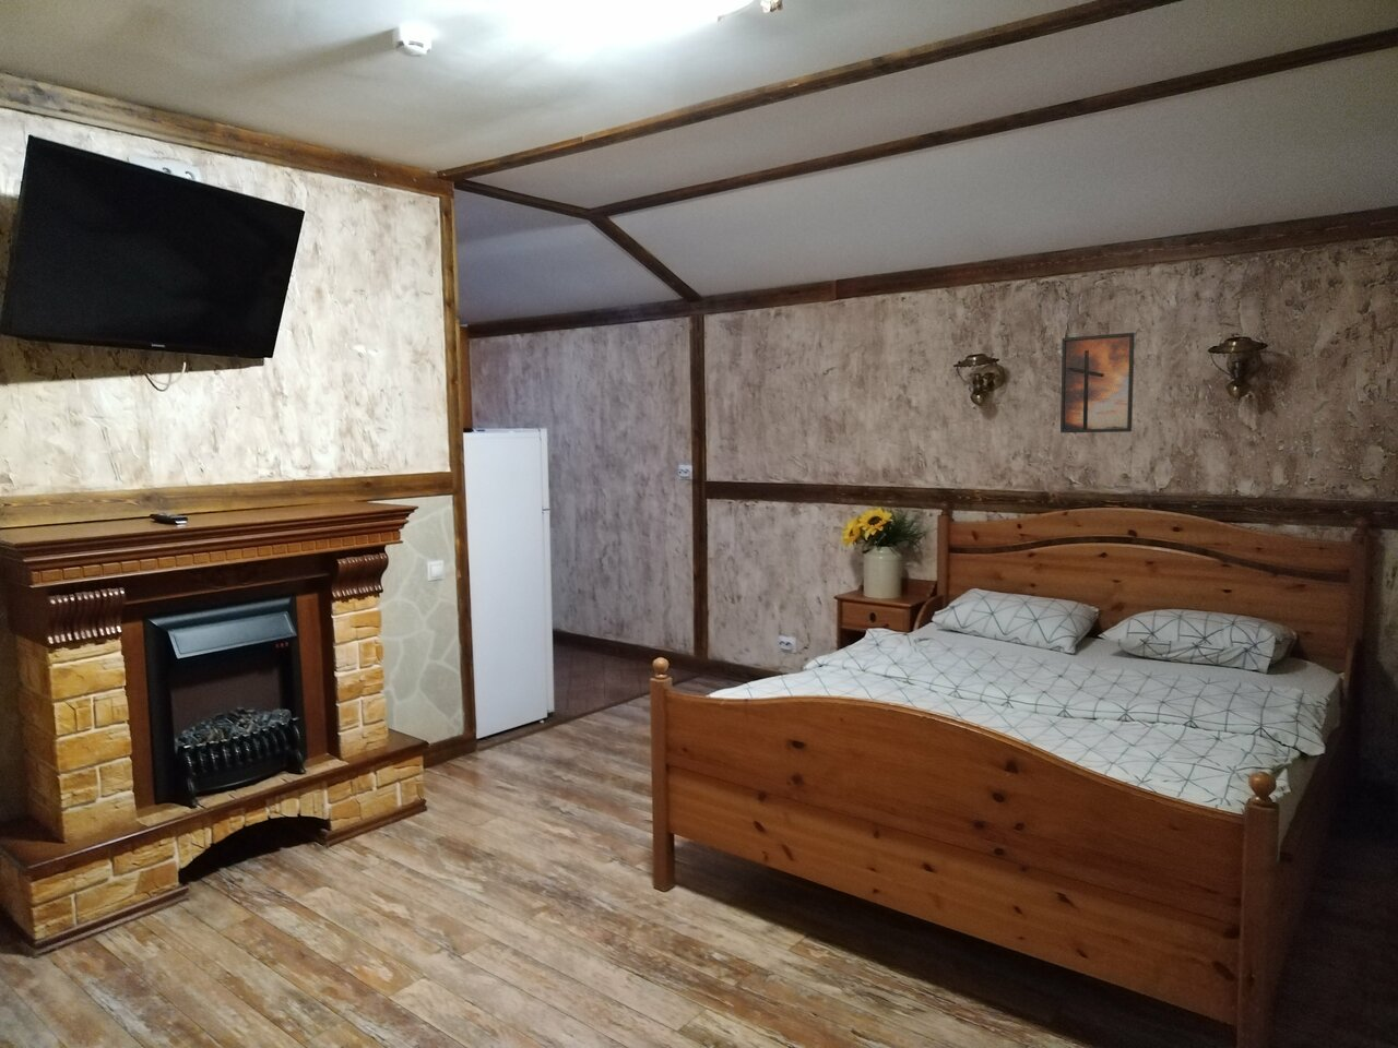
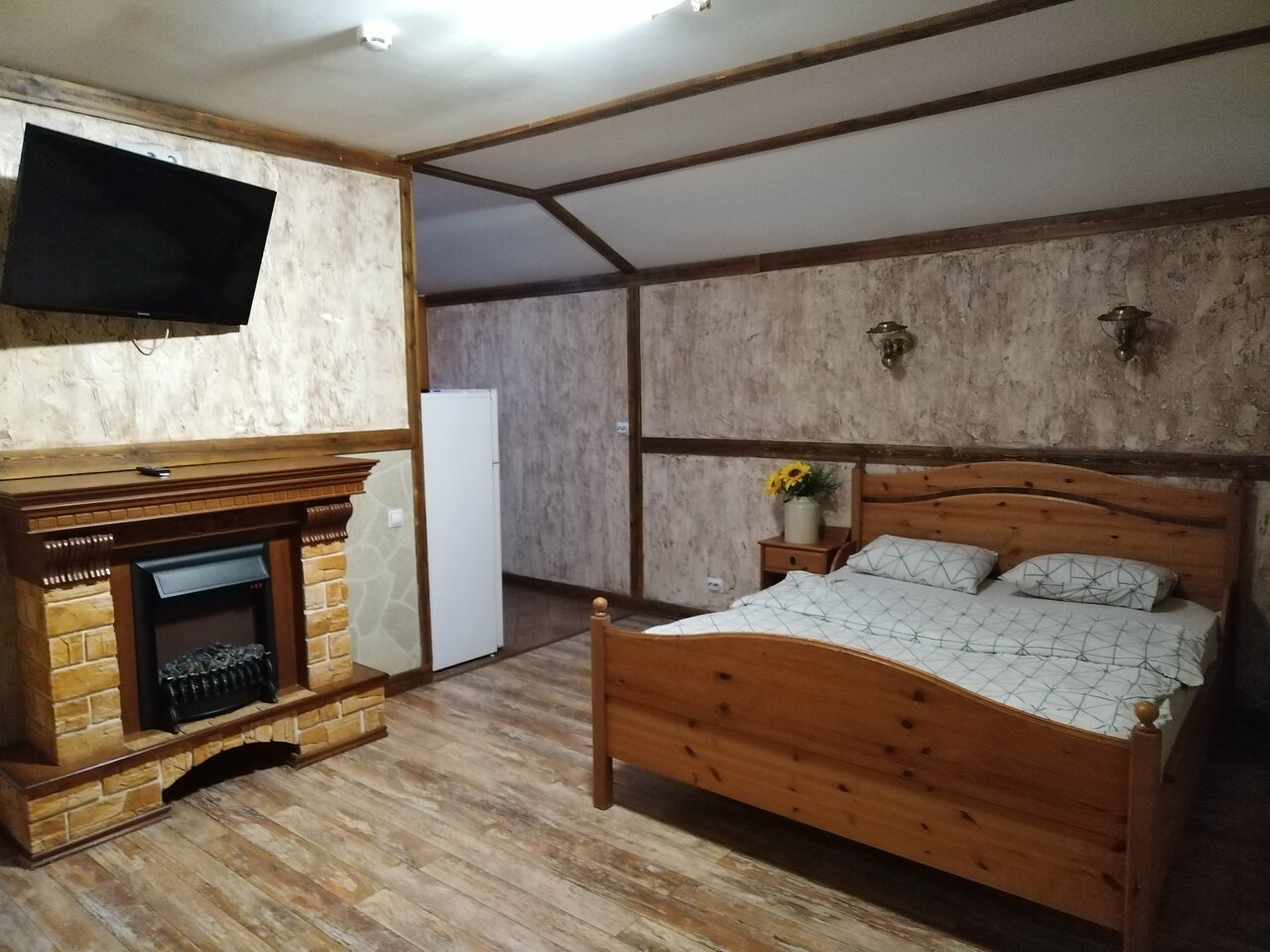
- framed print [1059,331,1136,435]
